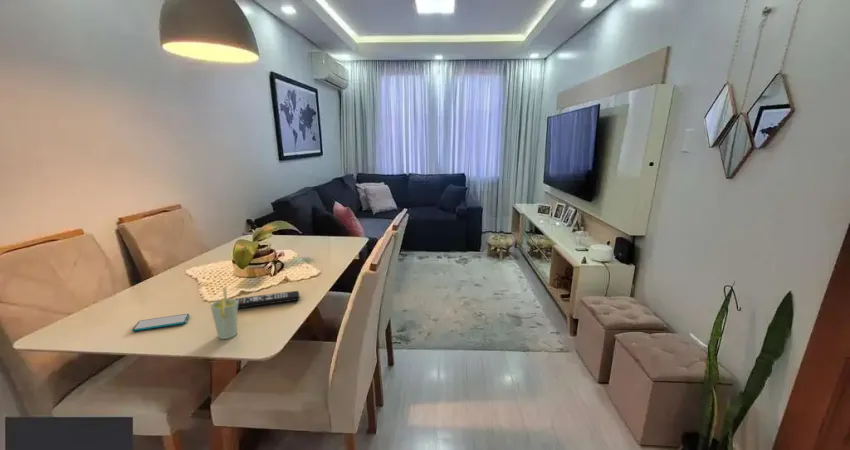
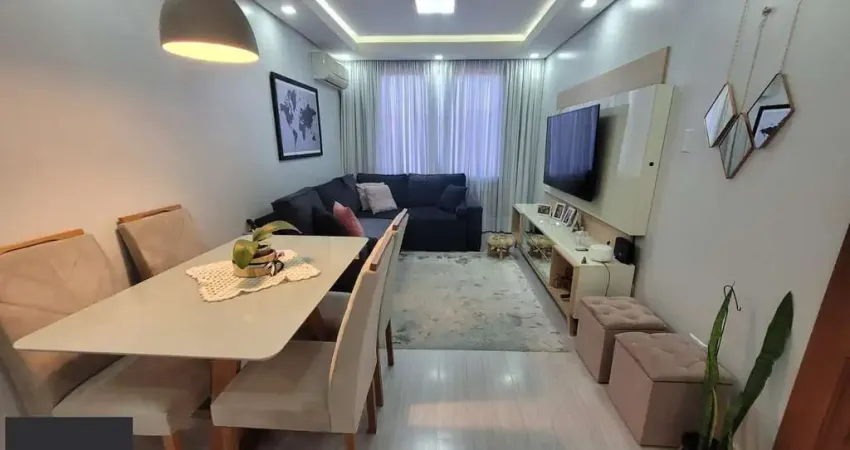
- smartphone [132,313,190,332]
- remote control [234,290,300,309]
- cup [209,286,239,340]
